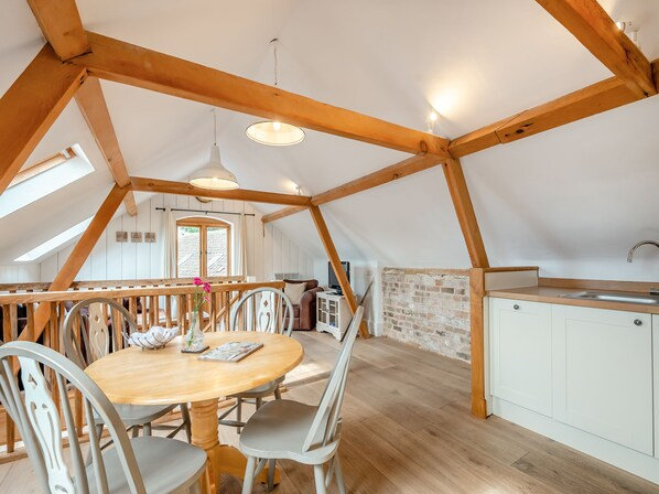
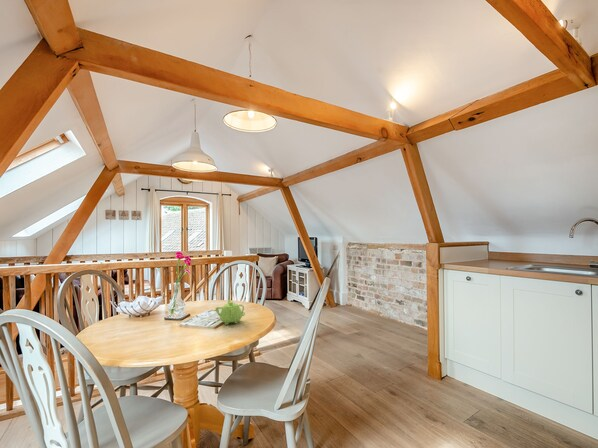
+ teapot [214,298,246,326]
